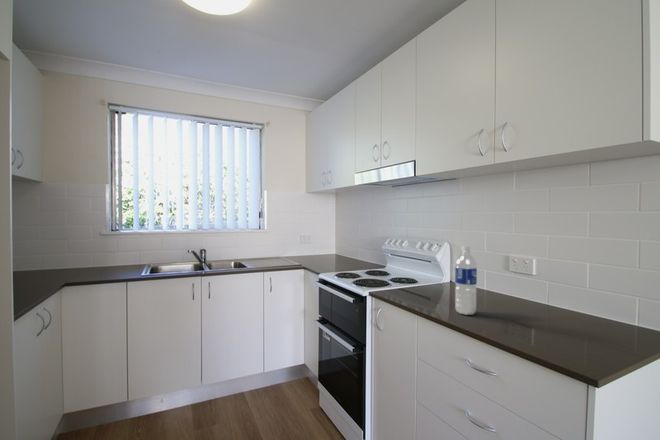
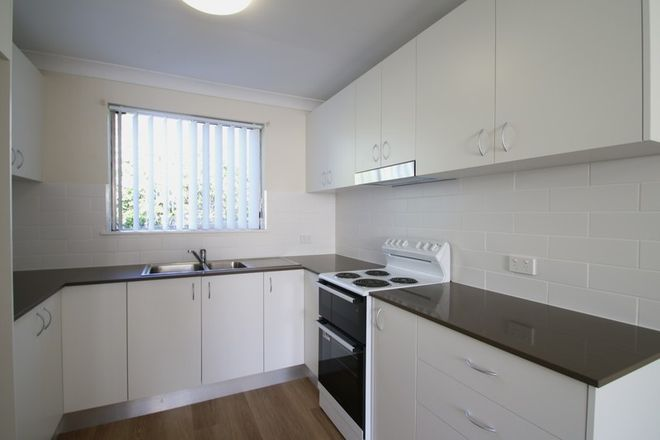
- water bottle [454,245,478,316]
